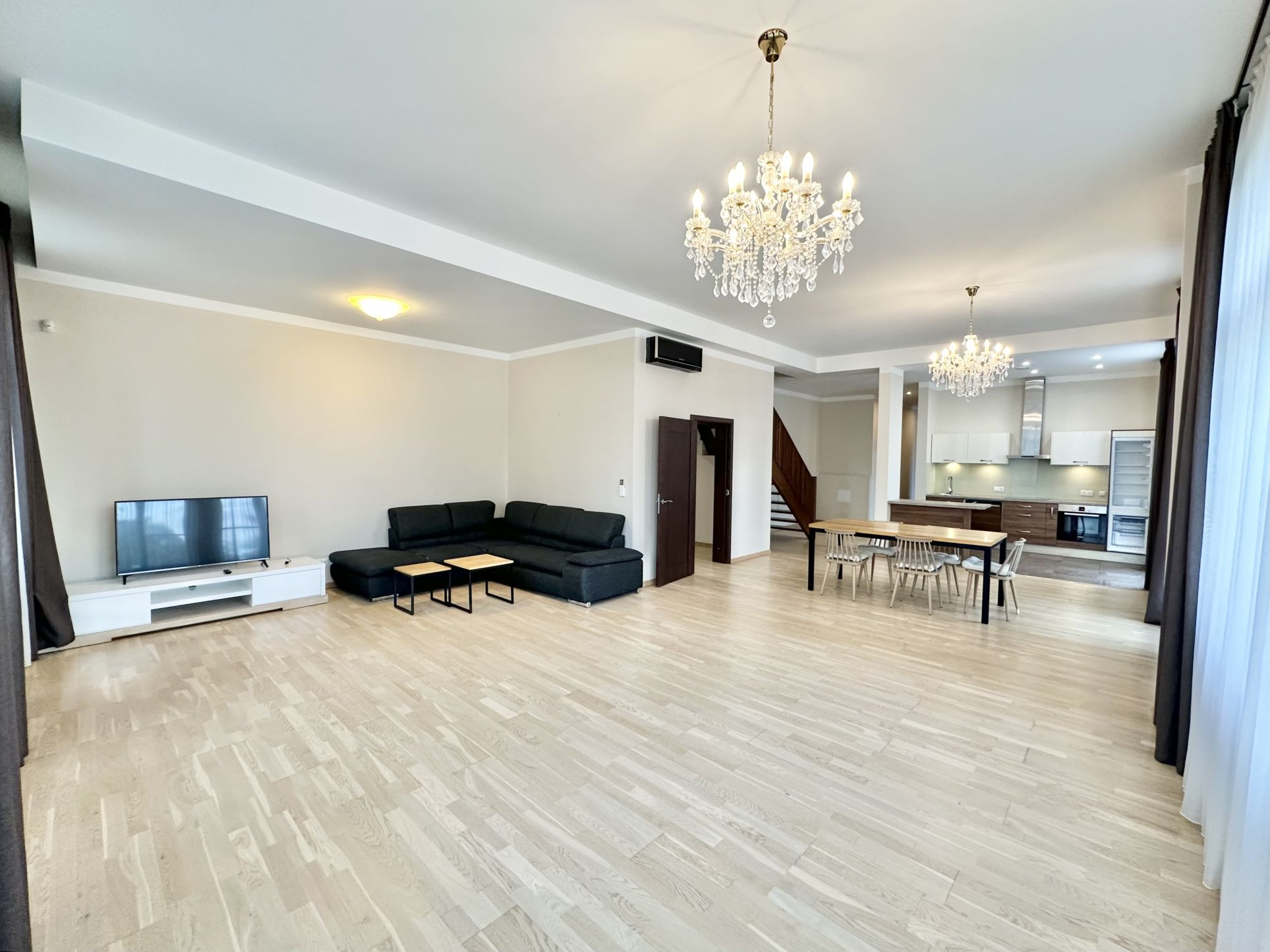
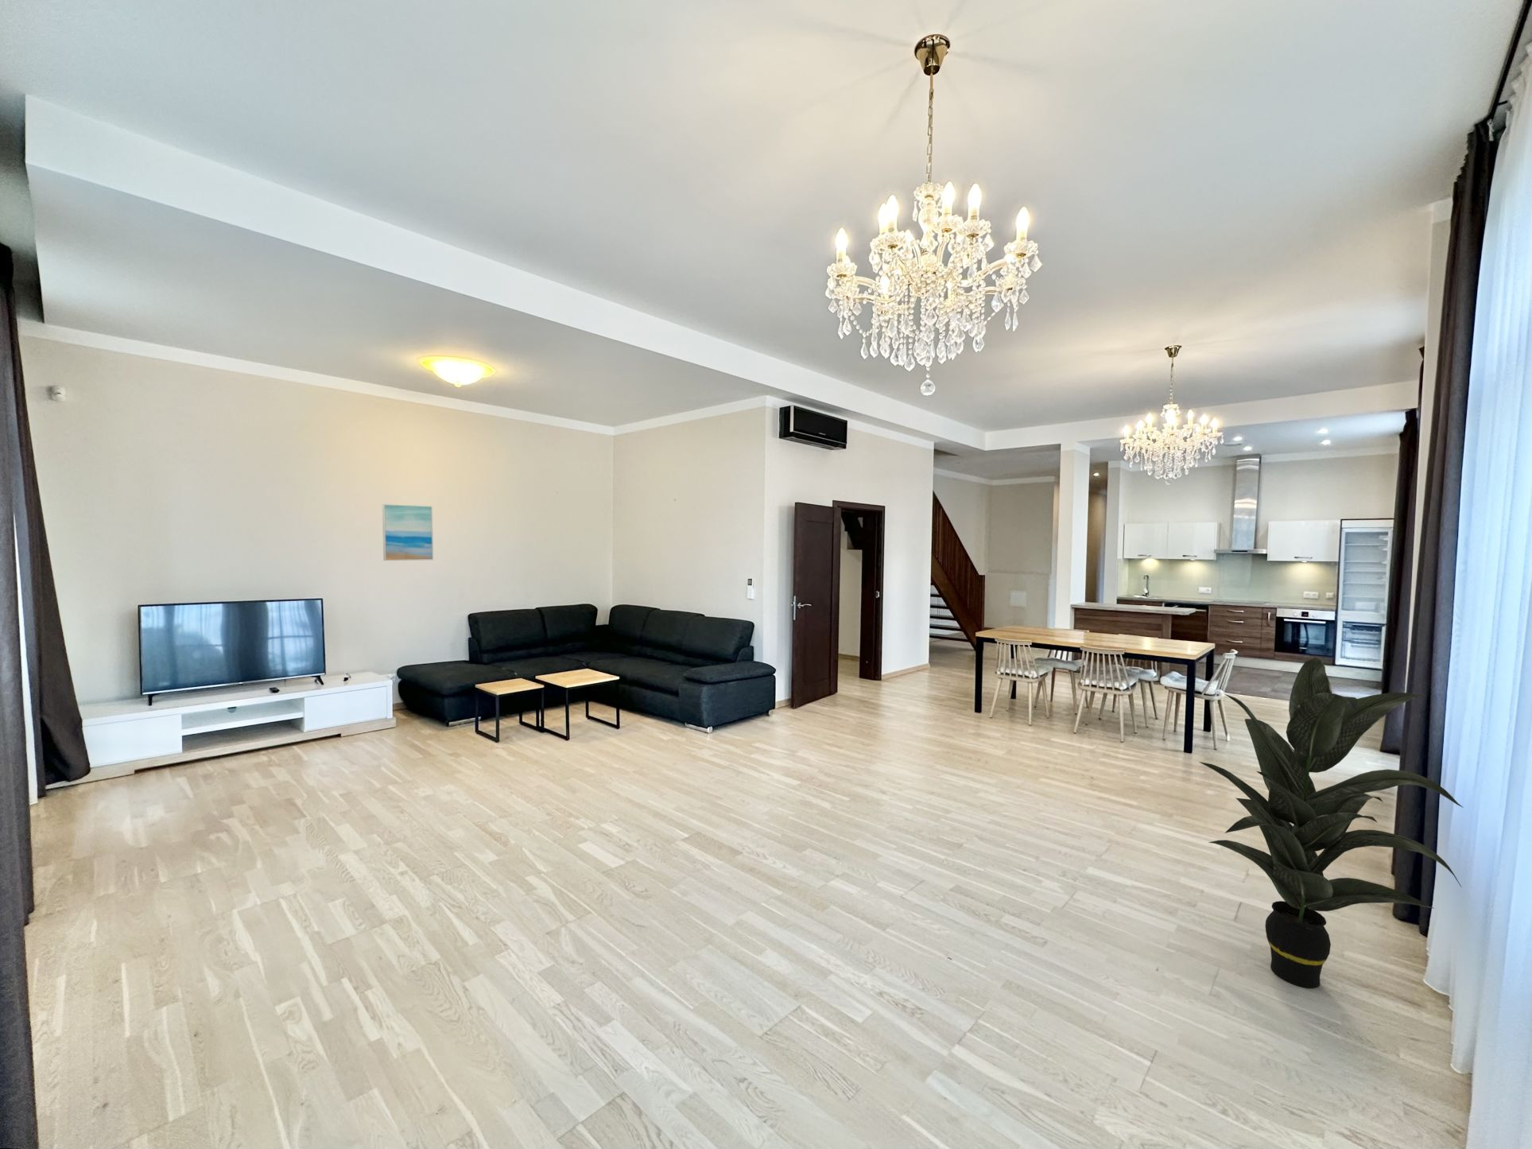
+ wall art [381,503,434,561]
+ indoor plant [1198,657,1464,990]
